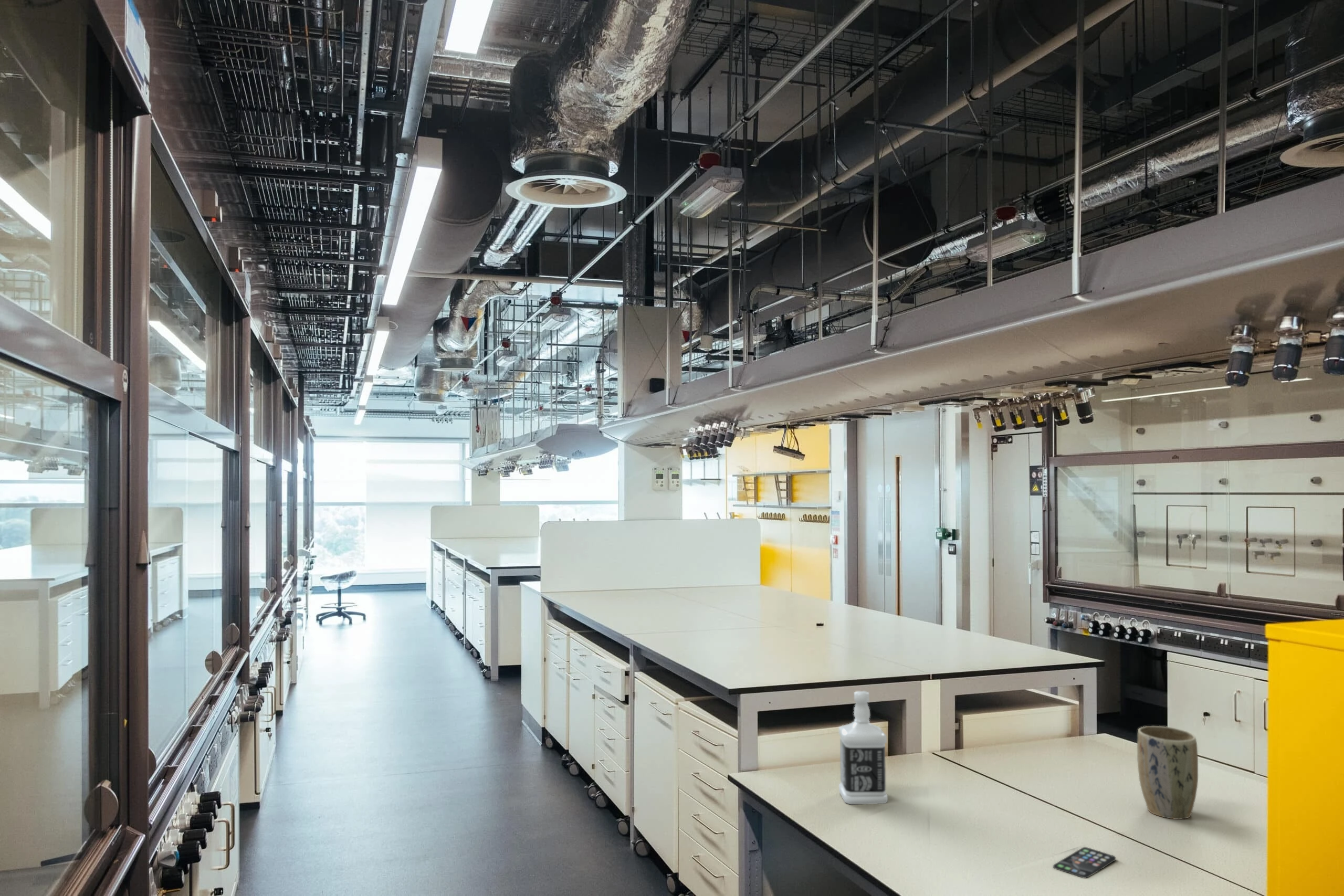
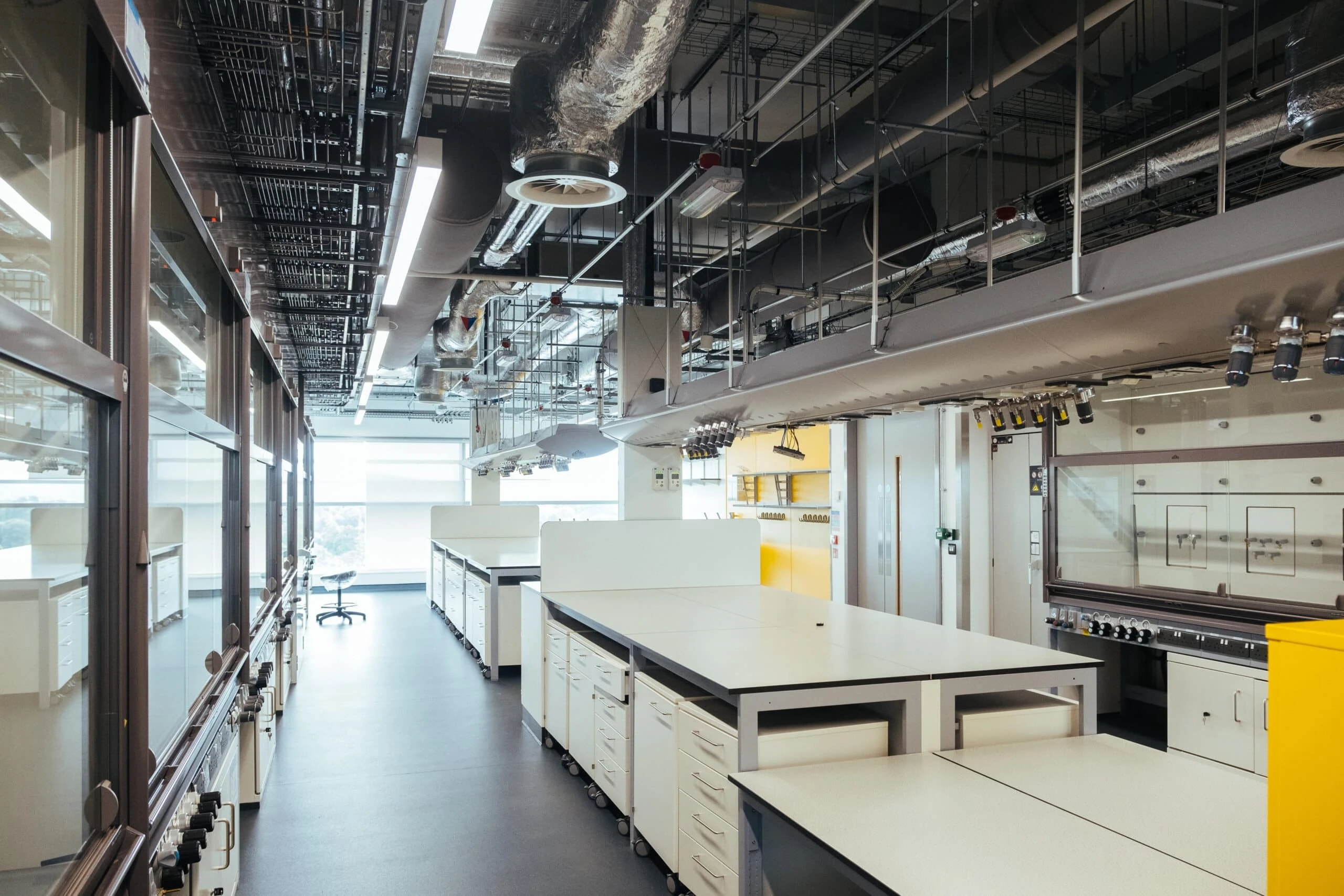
- smartphone [1053,847,1116,879]
- bottle [838,691,888,805]
- plant pot [1137,725,1199,820]
